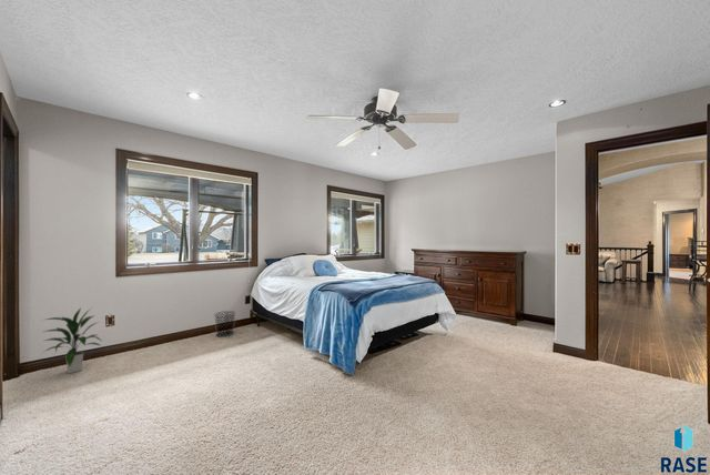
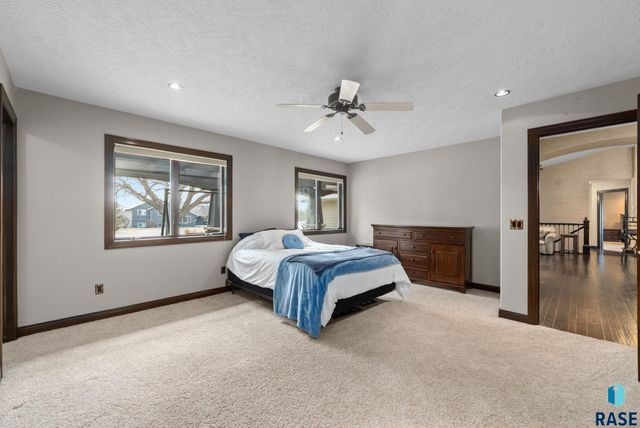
- waste bin [213,310,236,338]
- indoor plant [38,306,103,374]
